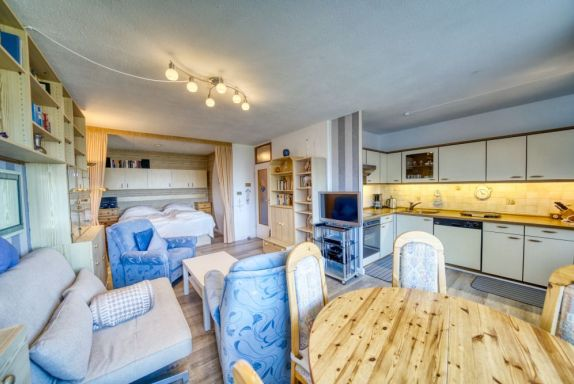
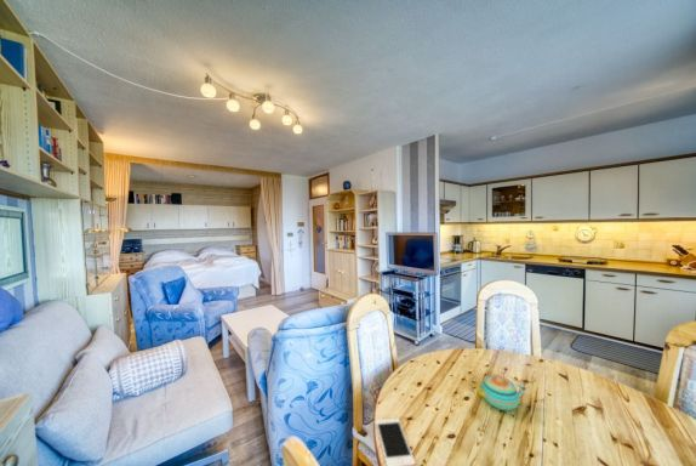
+ teapot [469,374,527,411]
+ cell phone [375,417,416,466]
